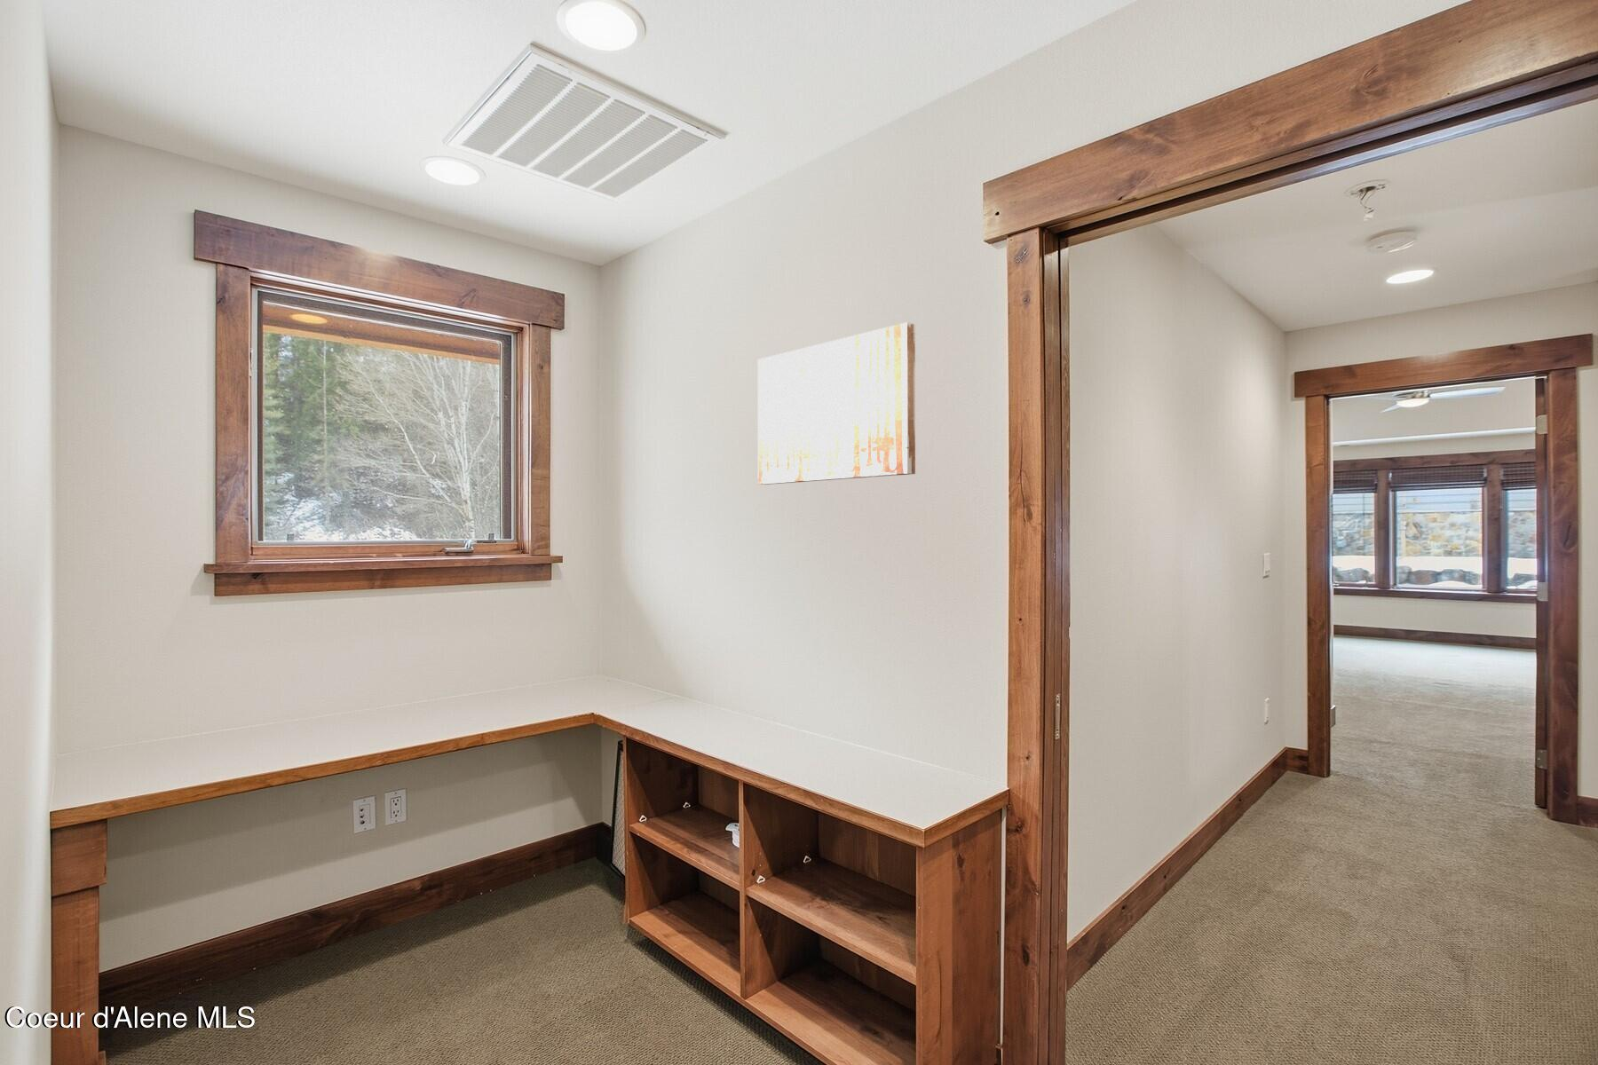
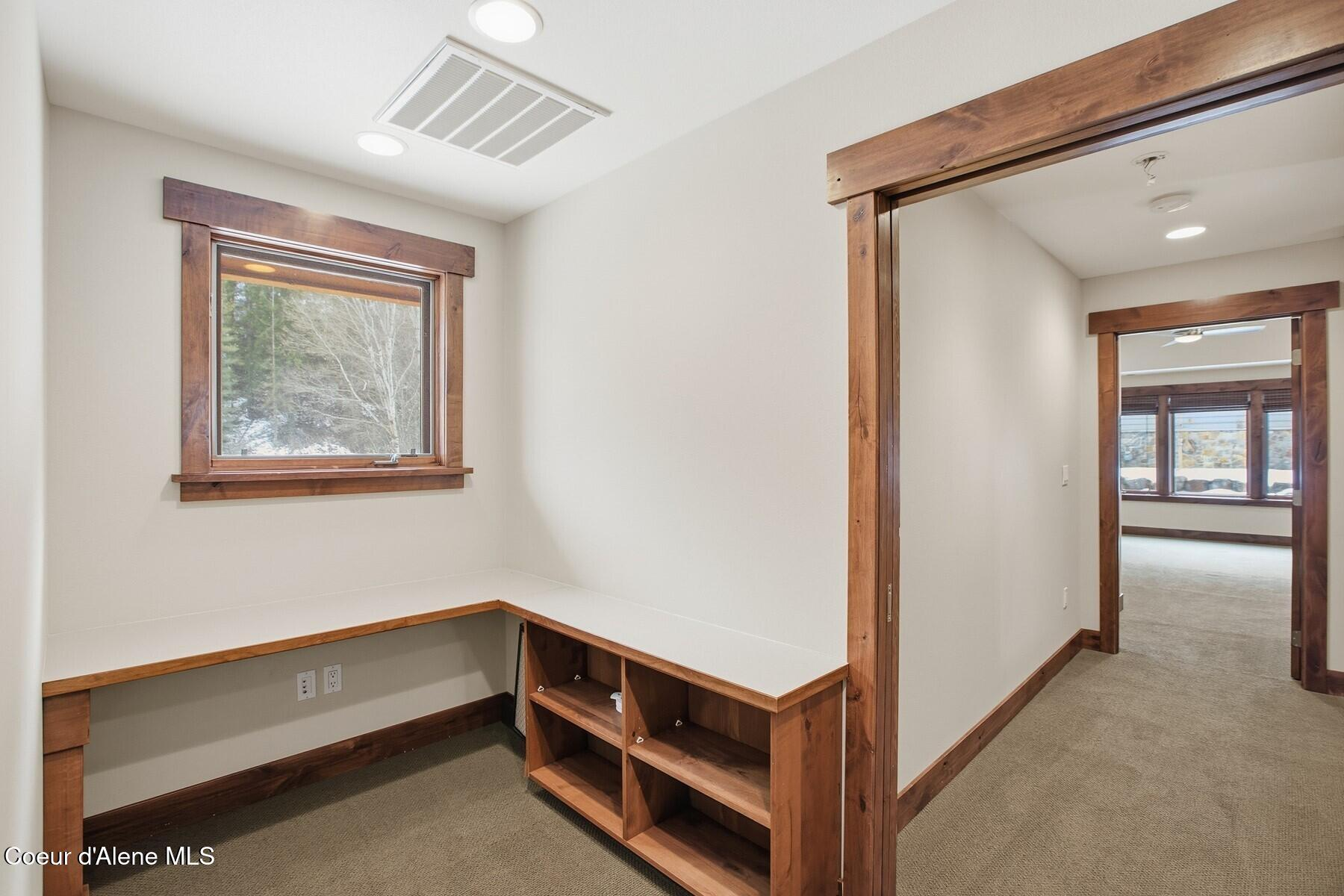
- wall art [757,321,917,485]
